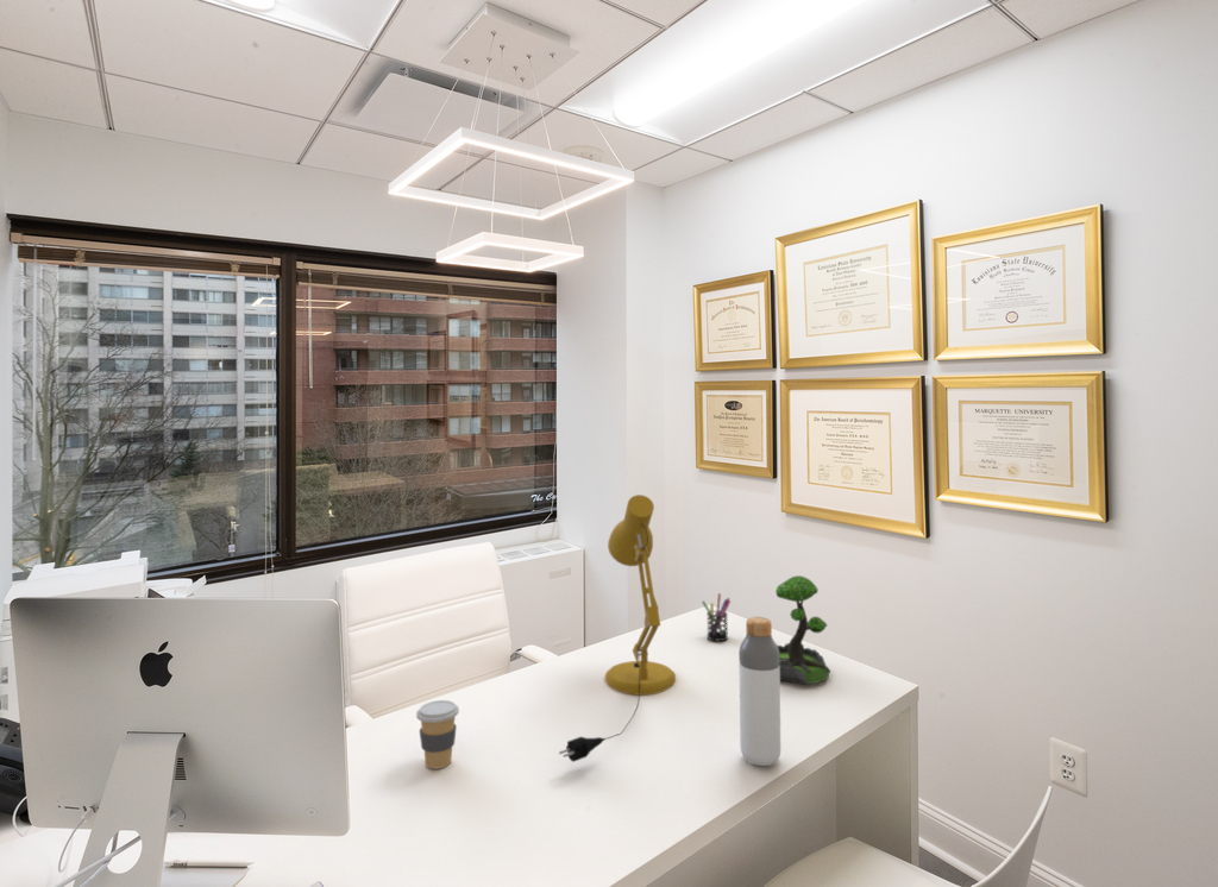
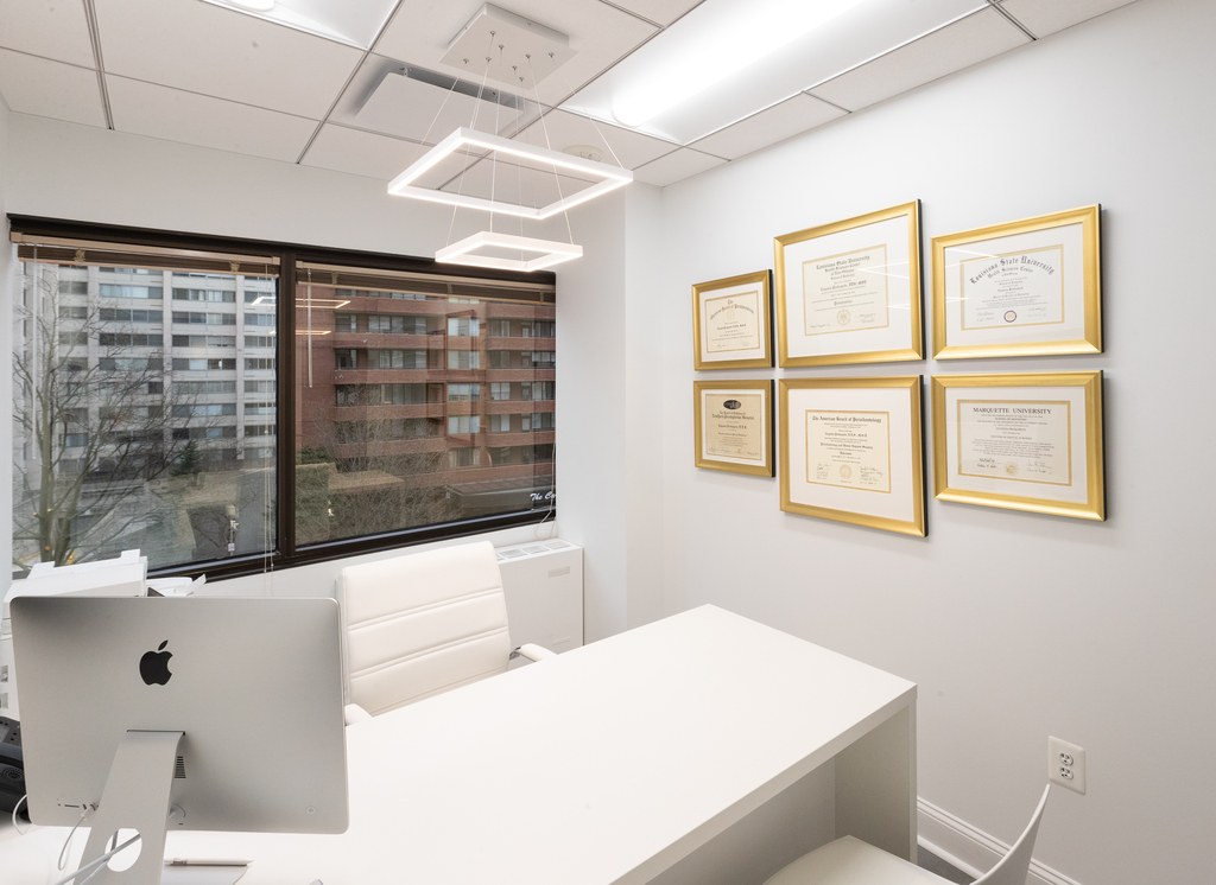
- bottle [737,616,781,767]
- desk lamp [558,493,677,763]
- coffee cup [415,699,460,769]
- plant [774,574,831,685]
- pen holder [701,592,732,642]
